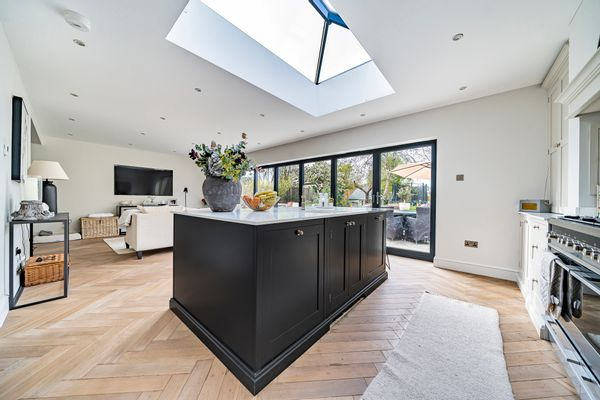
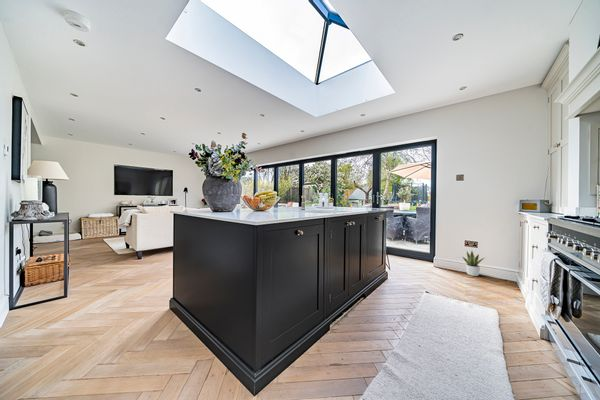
+ potted plant [462,250,485,277]
